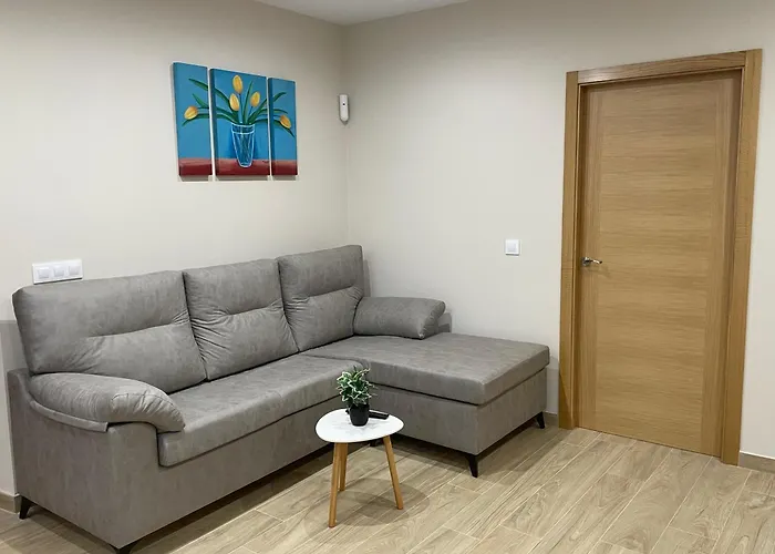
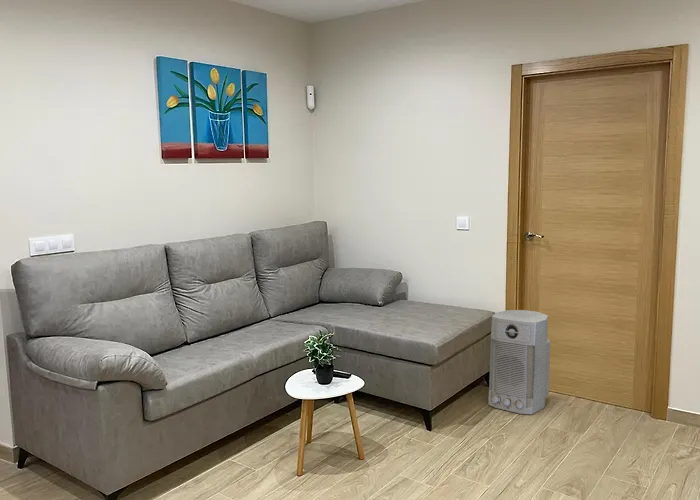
+ air purifier [487,309,551,415]
